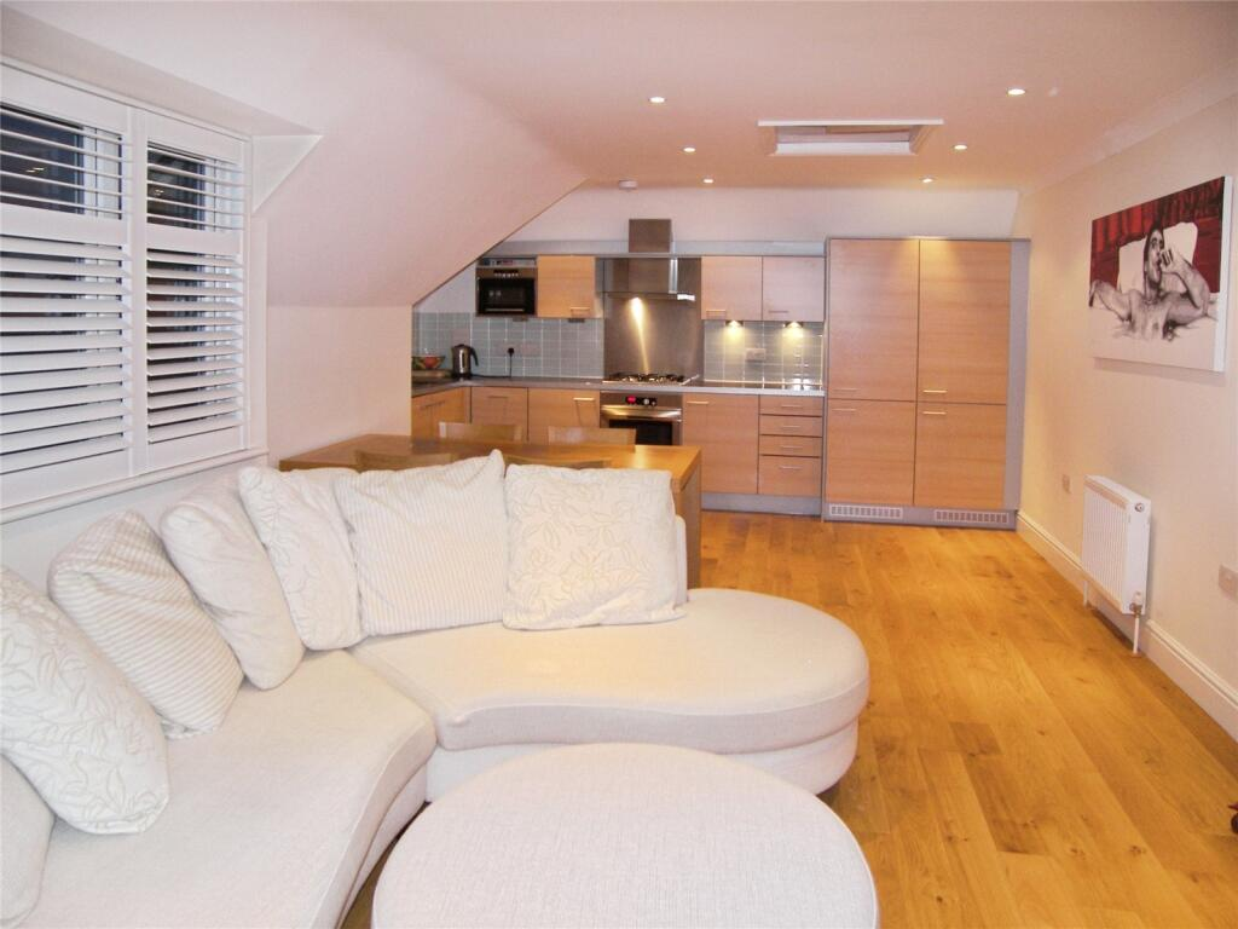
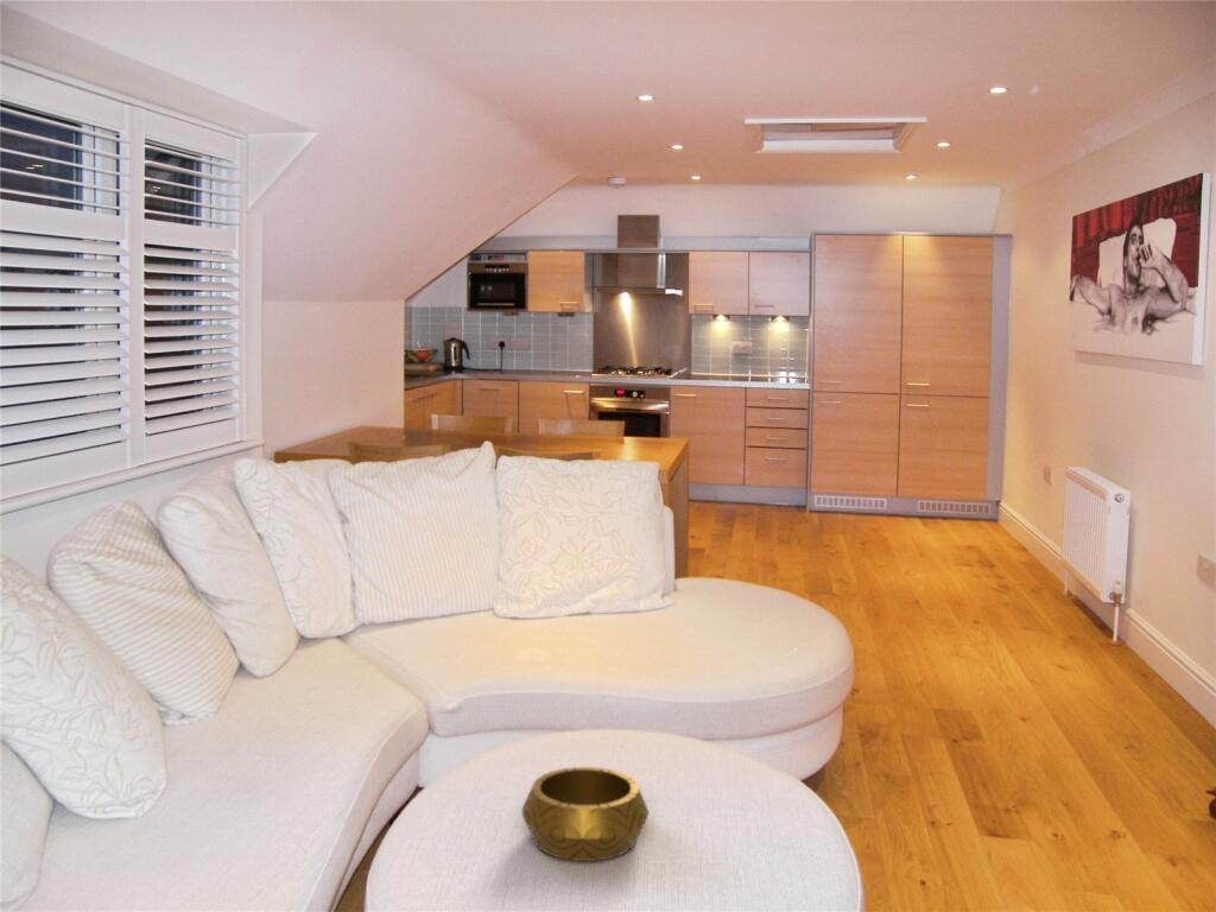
+ decorative bowl [520,766,650,862]
